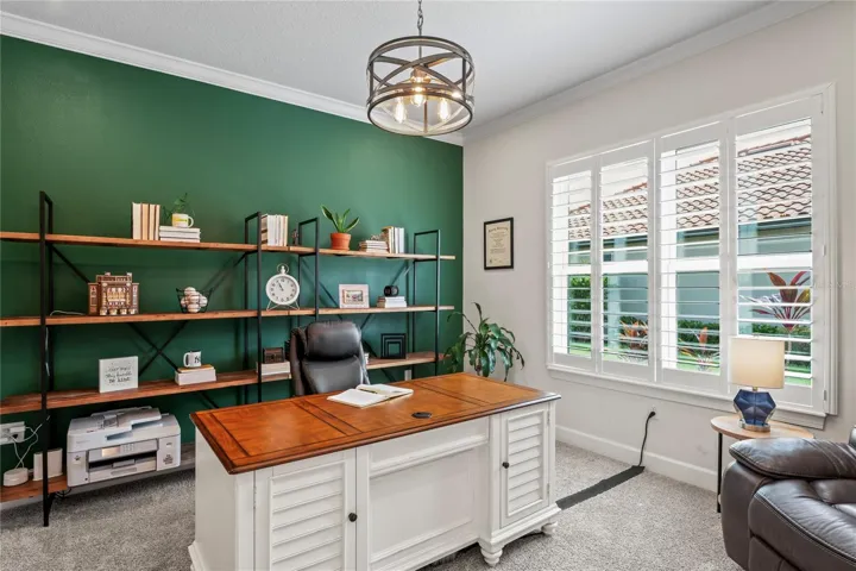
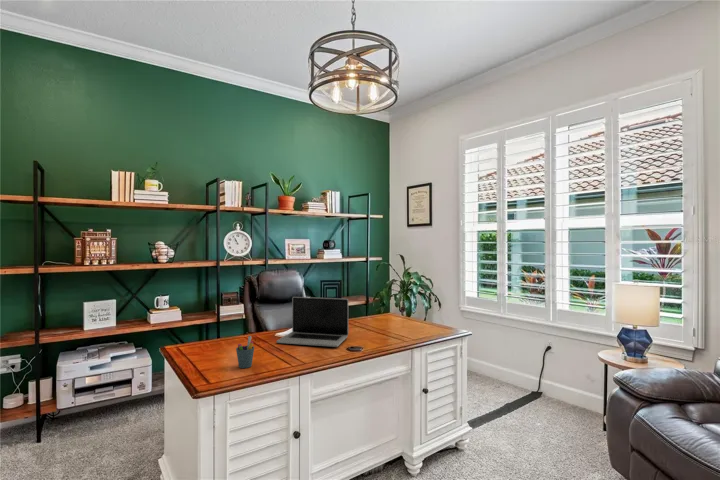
+ pen holder [235,335,255,369]
+ laptop [276,296,349,348]
